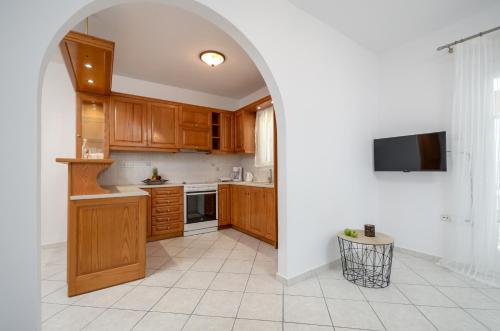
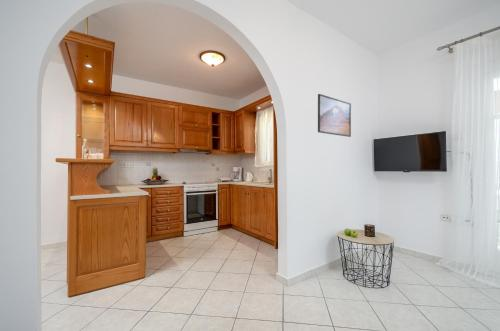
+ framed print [317,93,352,138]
